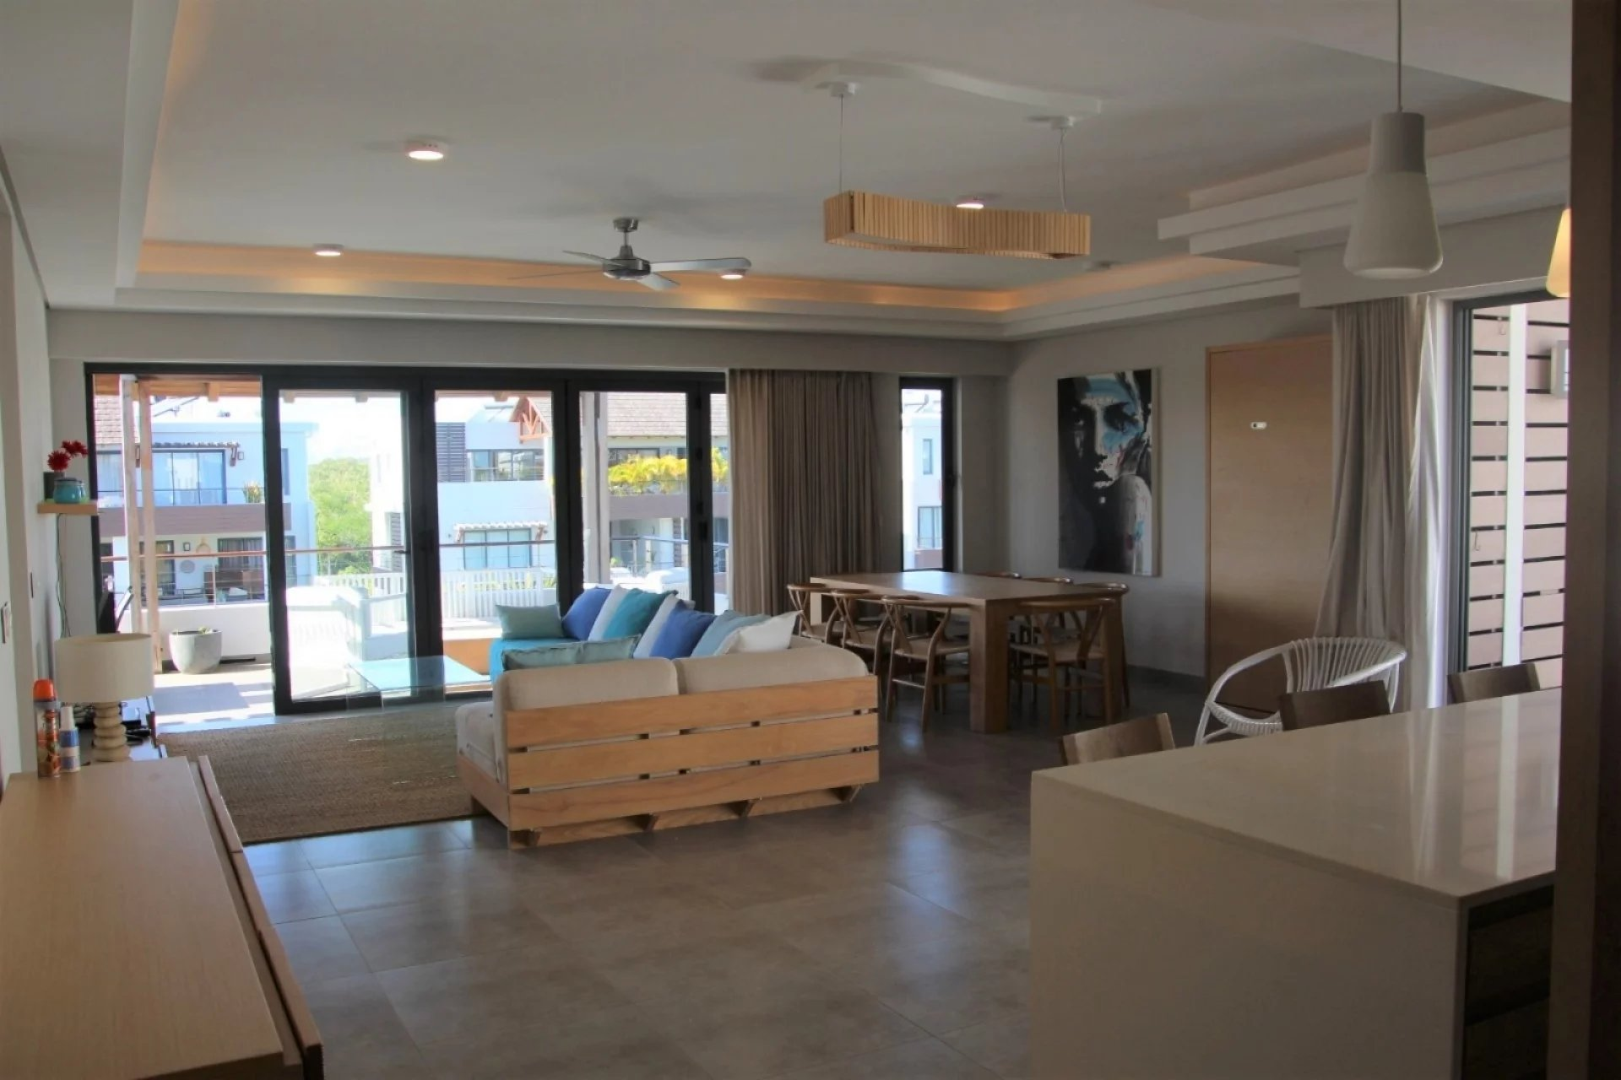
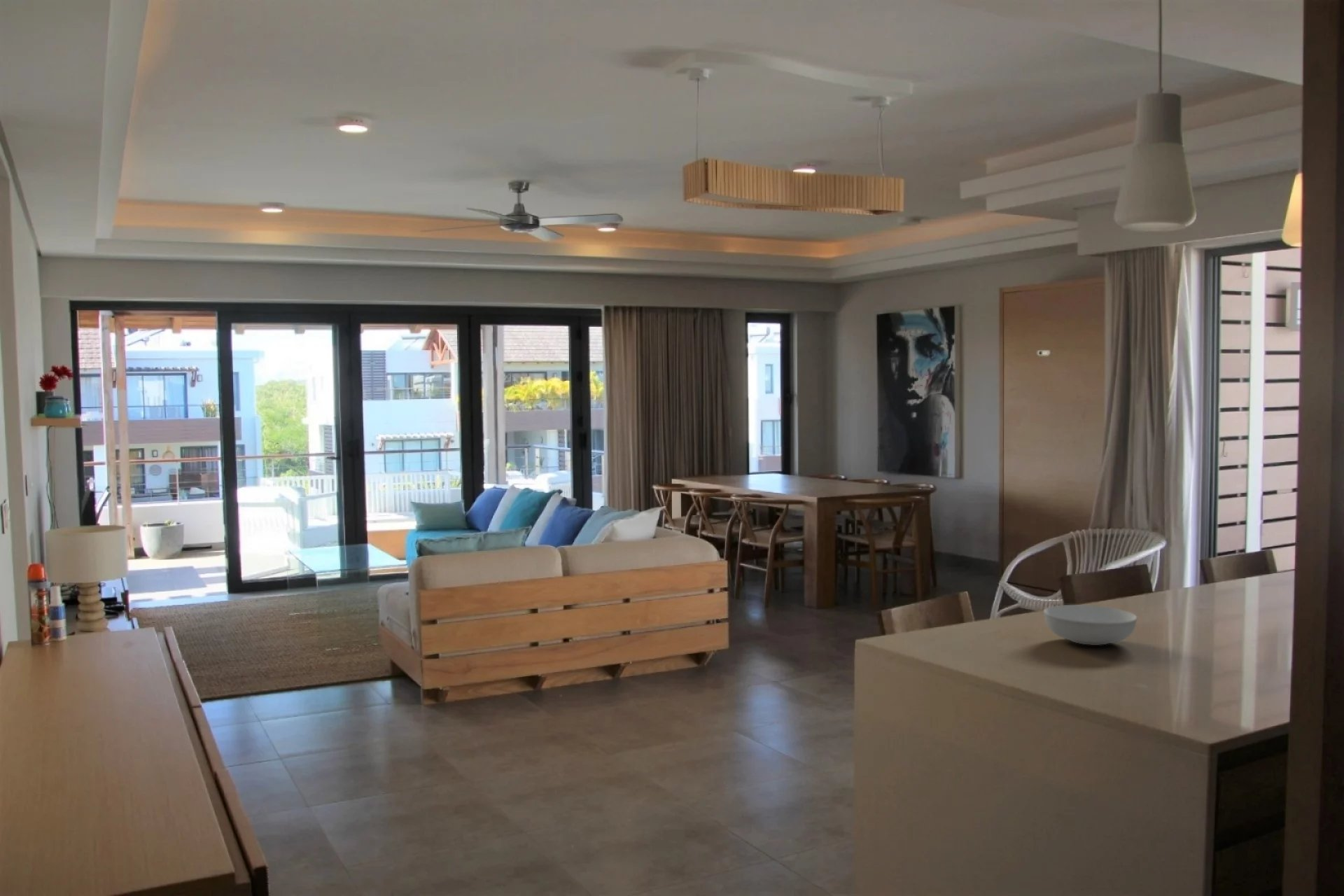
+ serving bowl [1043,604,1138,646]
